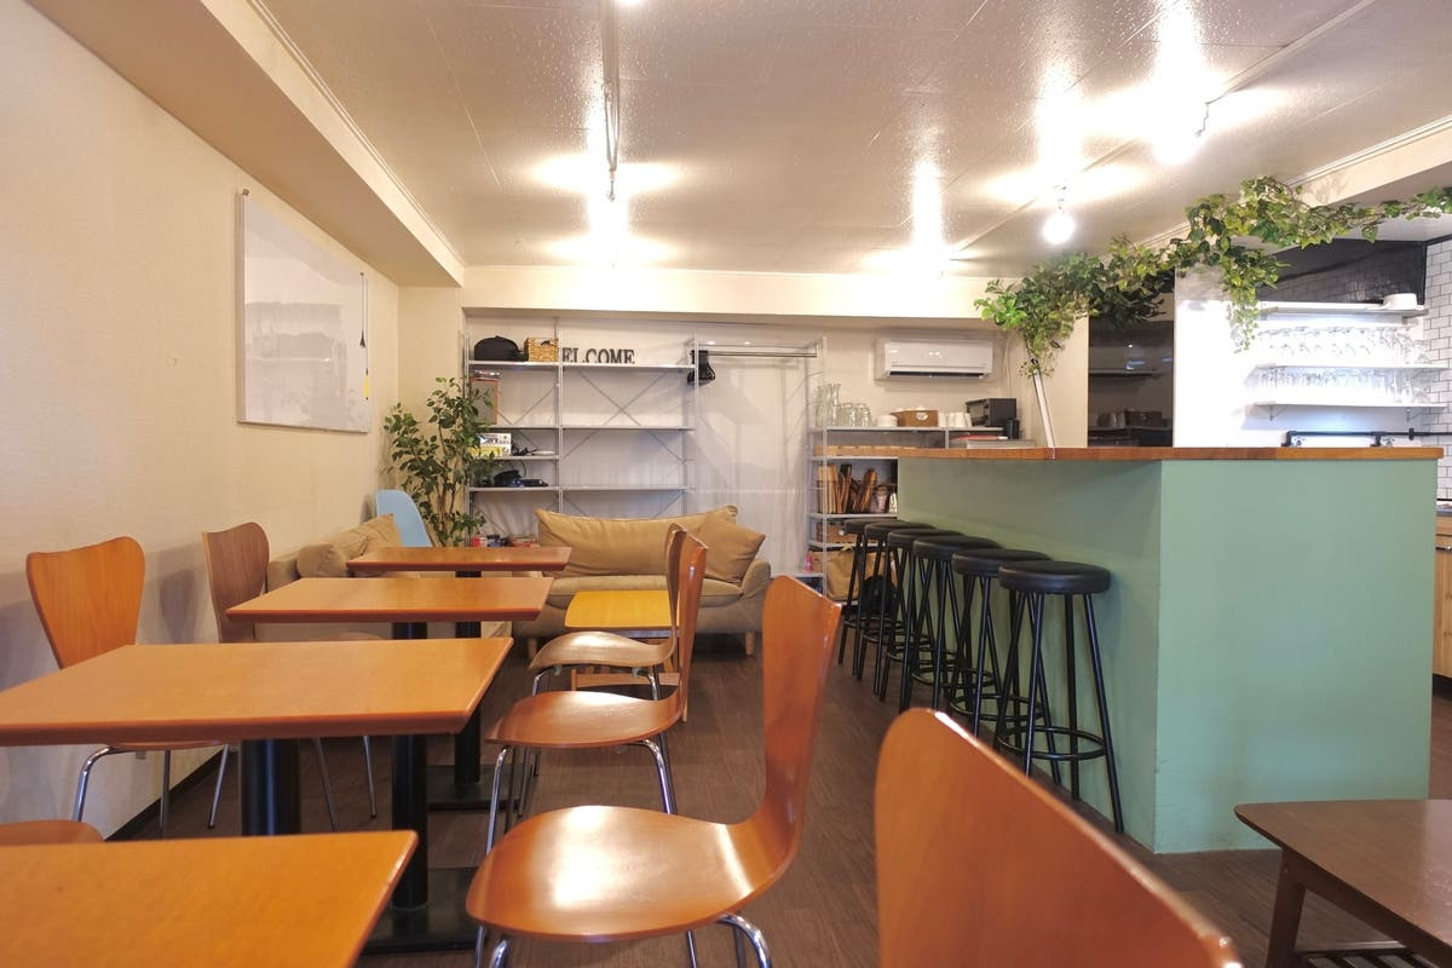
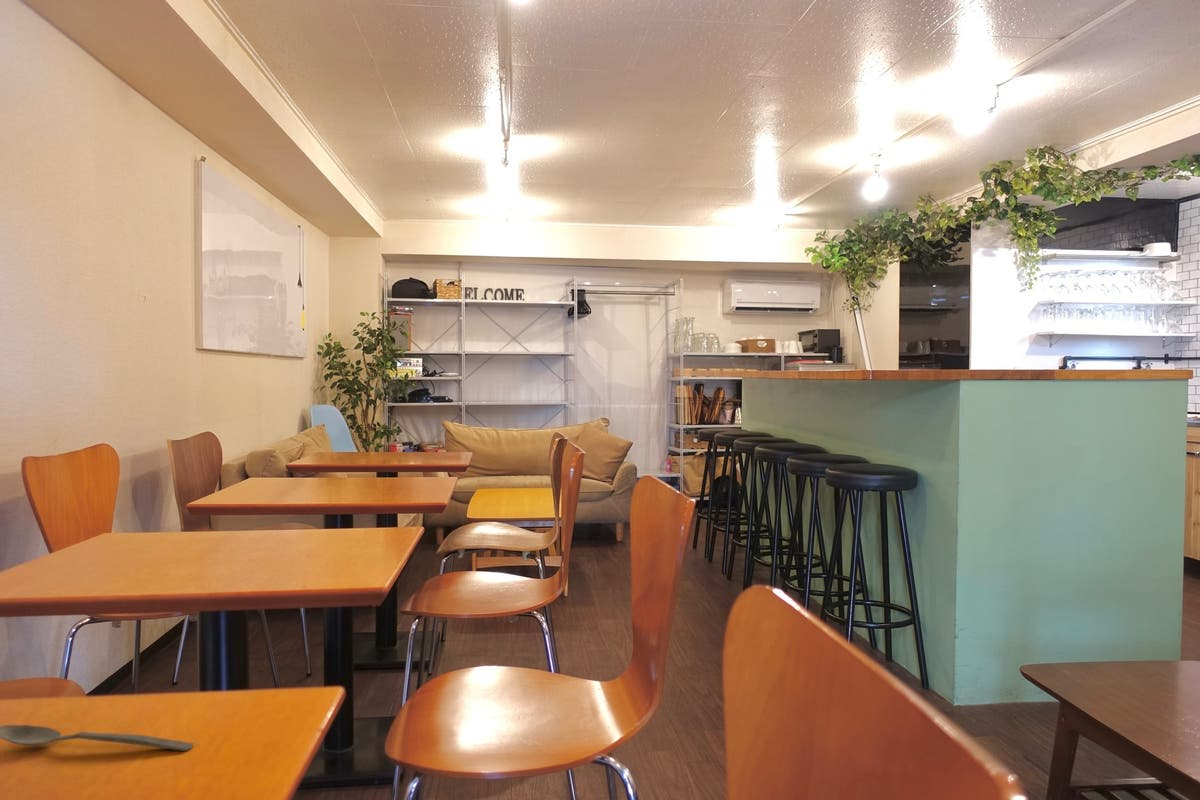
+ spoon [0,724,195,752]
